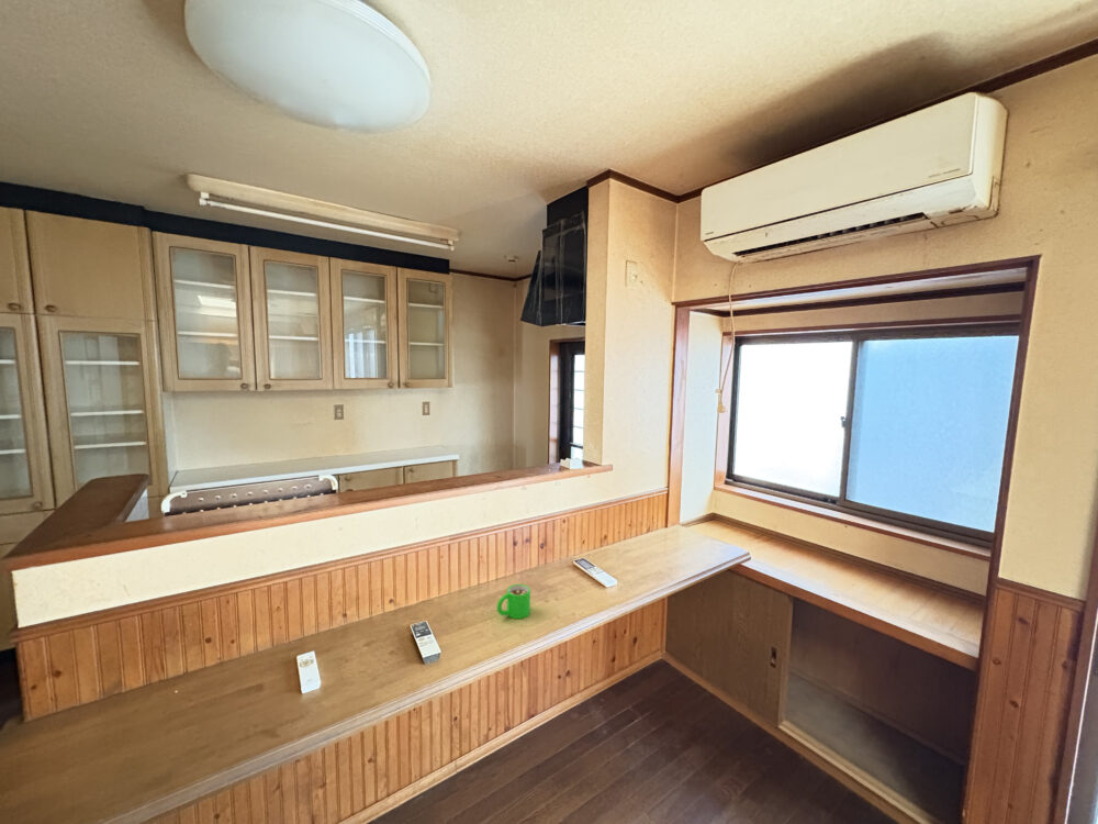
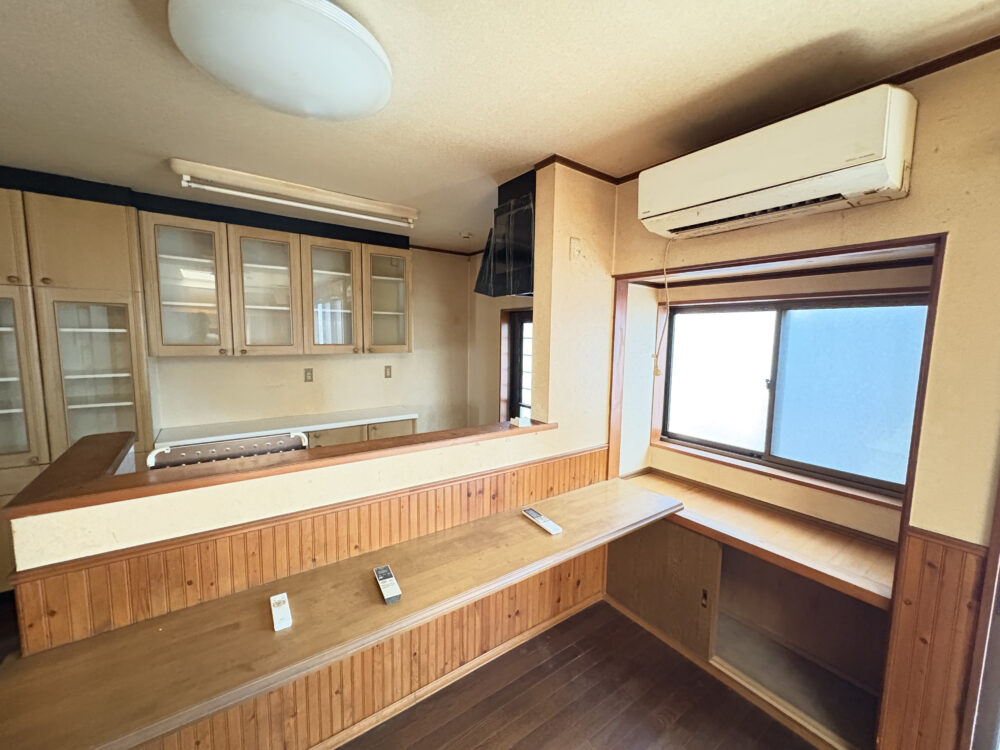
- mug [496,583,531,620]
